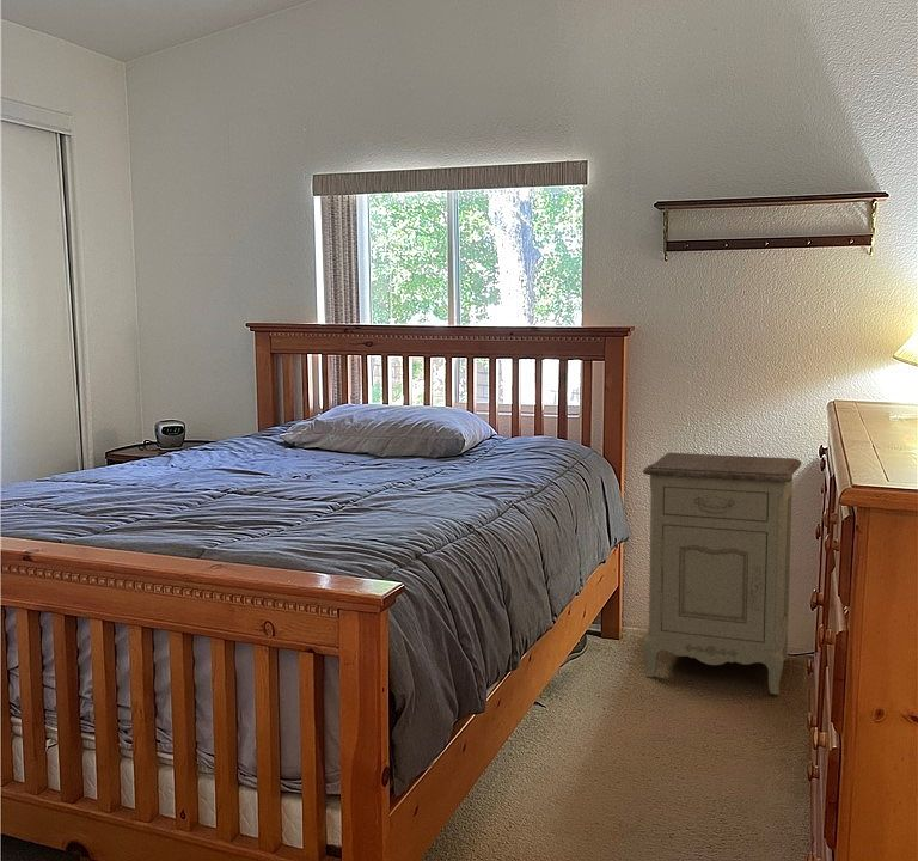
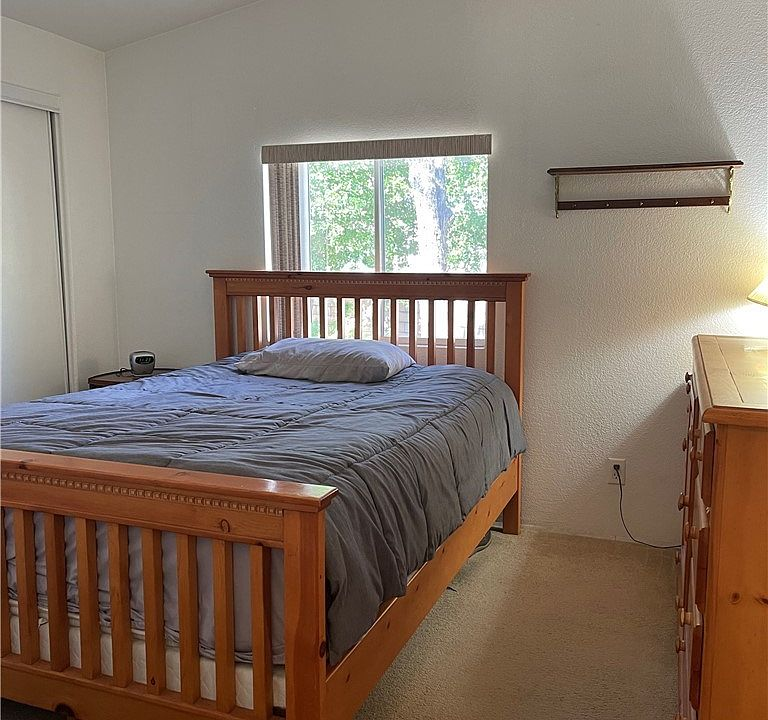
- nightstand [642,452,802,696]
